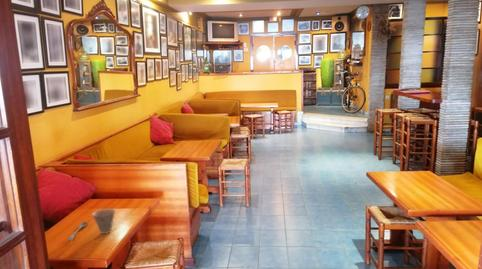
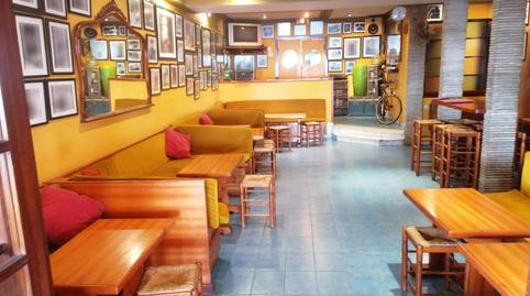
- soupspoon [68,221,88,242]
- cup [92,208,116,235]
